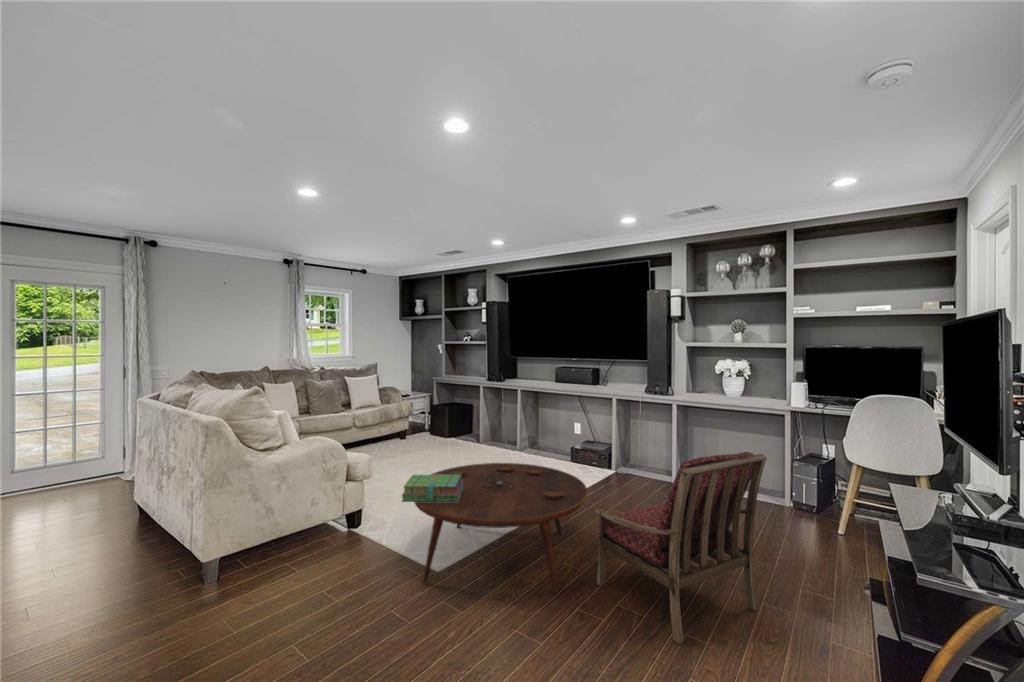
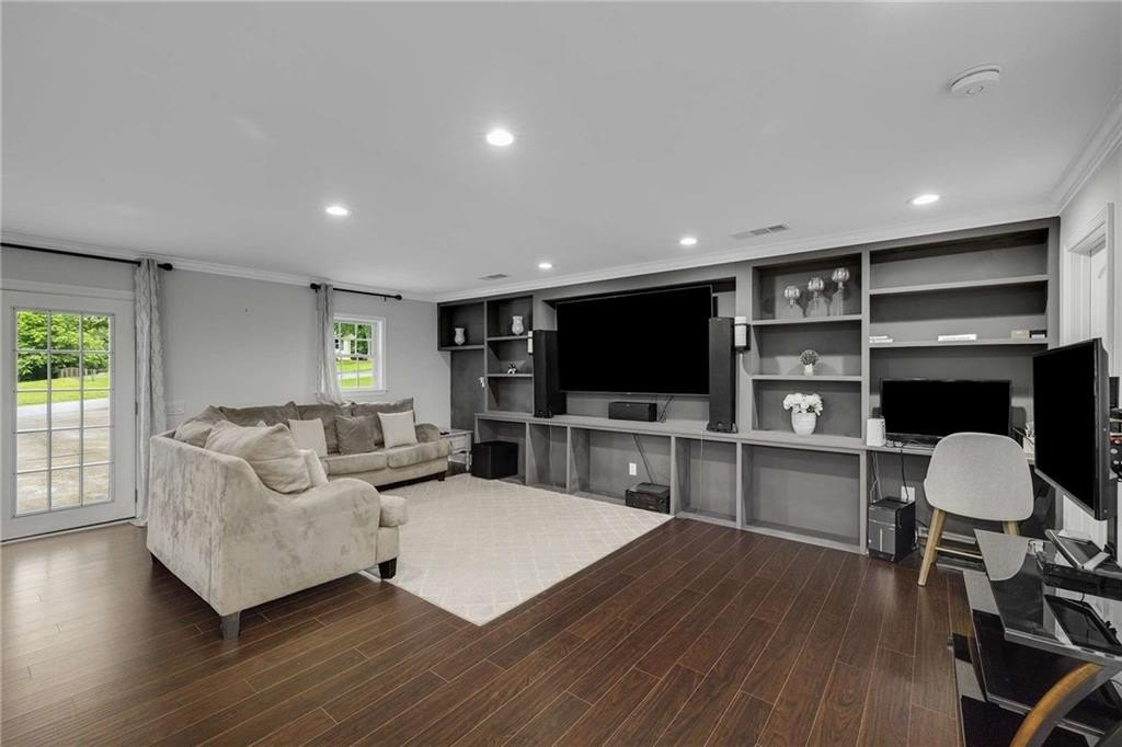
- coffee table [413,462,588,594]
- armchair [594,451,767,645]
- stack of books [400,474,462,503]
